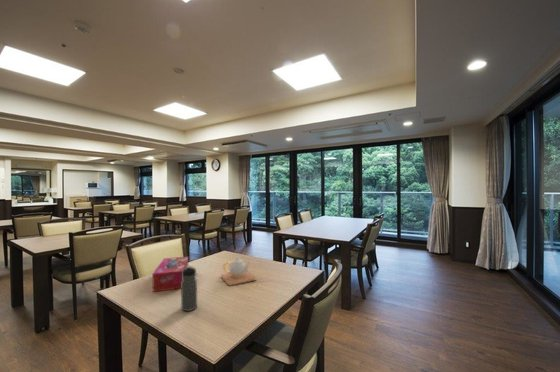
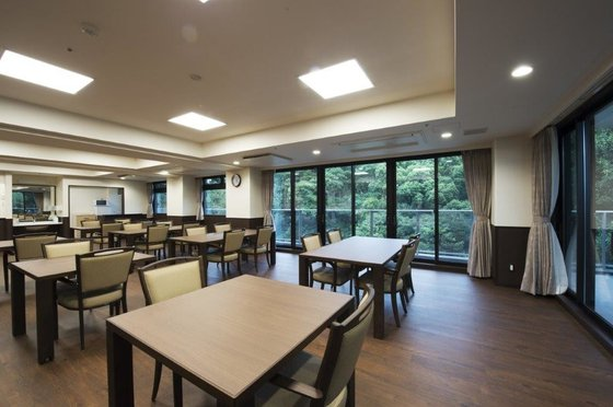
- teapot [220,256,257,287]
- water bottle [180,265,198,312]
- tissue box [151,256,189,293]
